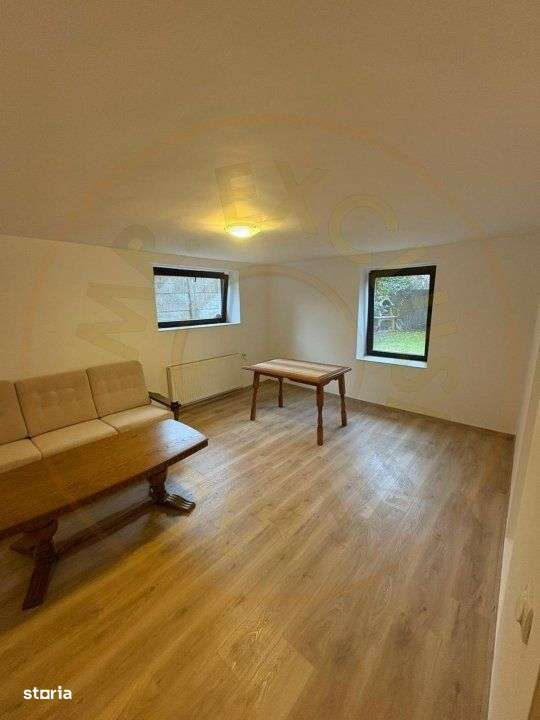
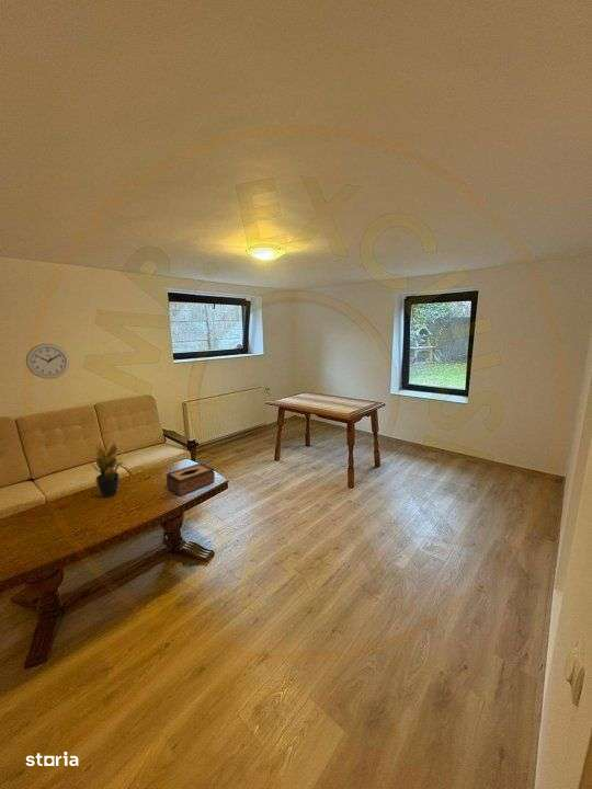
+ wall clock [25,343,70,379]
+ potted plant [89,442,126,499]
+ tissue box [166,462,216,498]
